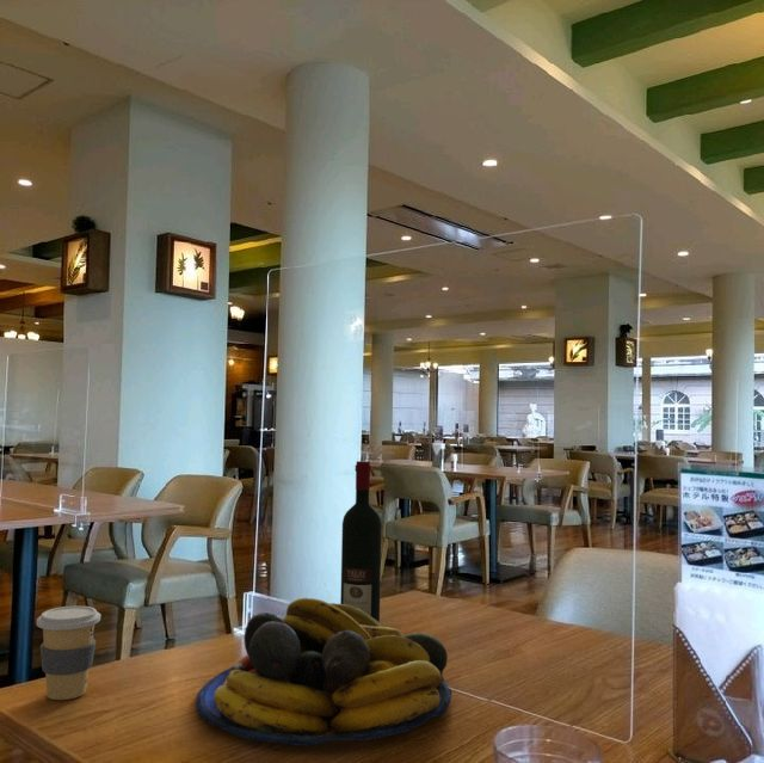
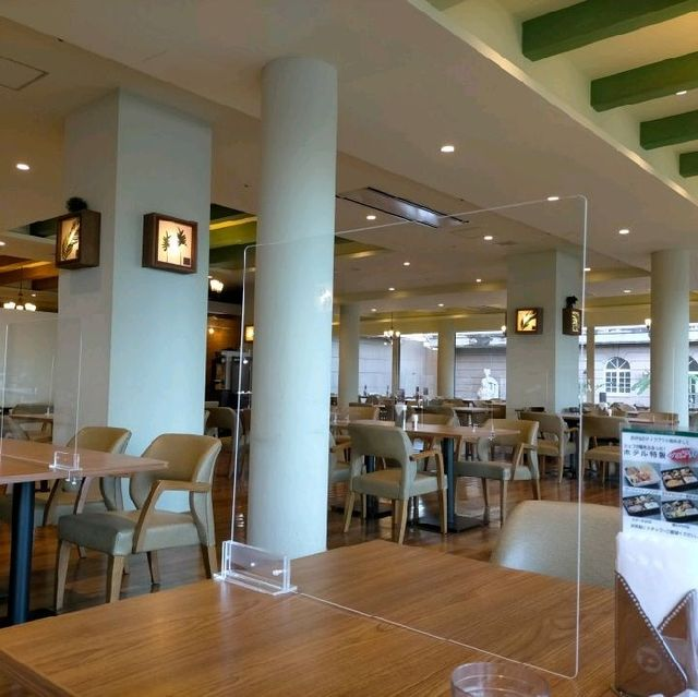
- fruit bowl [195,597,452,747]
- alcohol [339,460,382,623]
- coffee cup [36,605,101,701]
